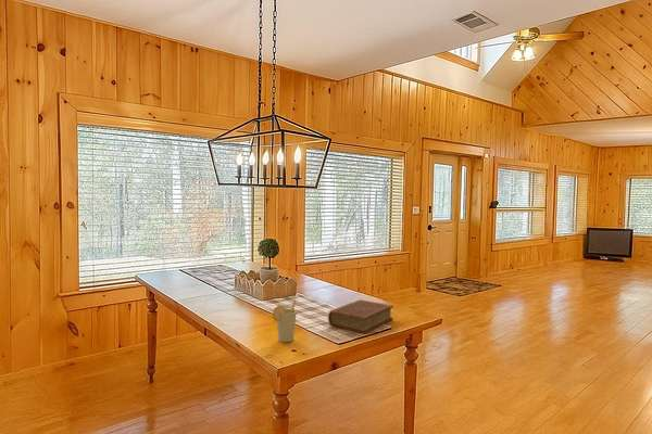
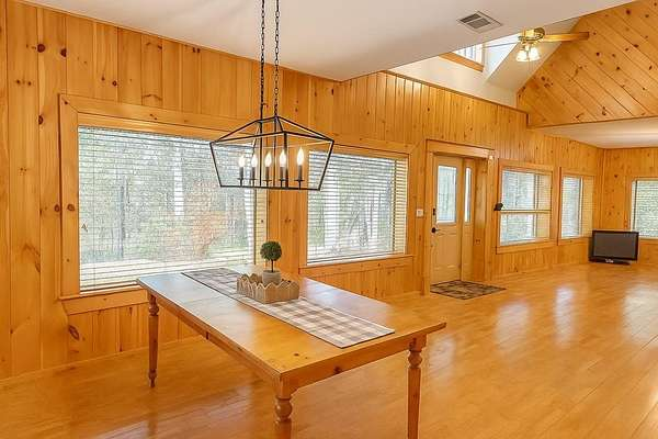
- book [327,298,394,334]
- cup [272,298,298,343]
